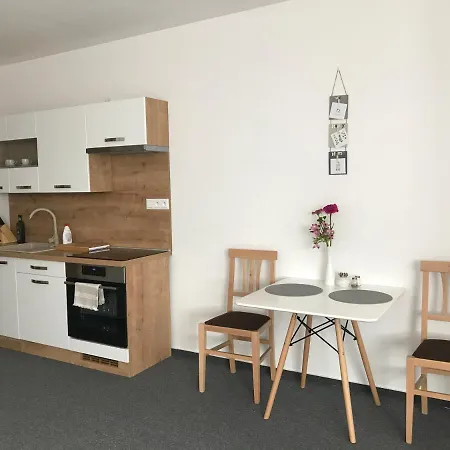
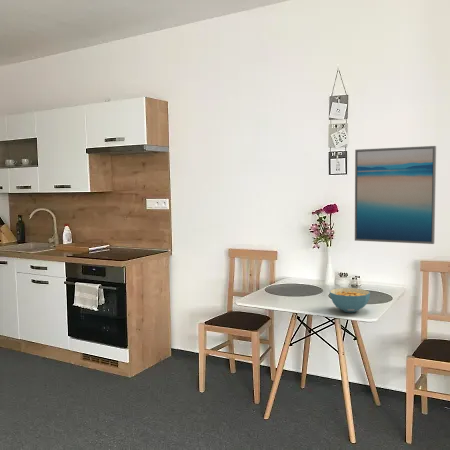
+ cereal bowl [329,287,371,313]
+ wall art [354,145,437,245]
